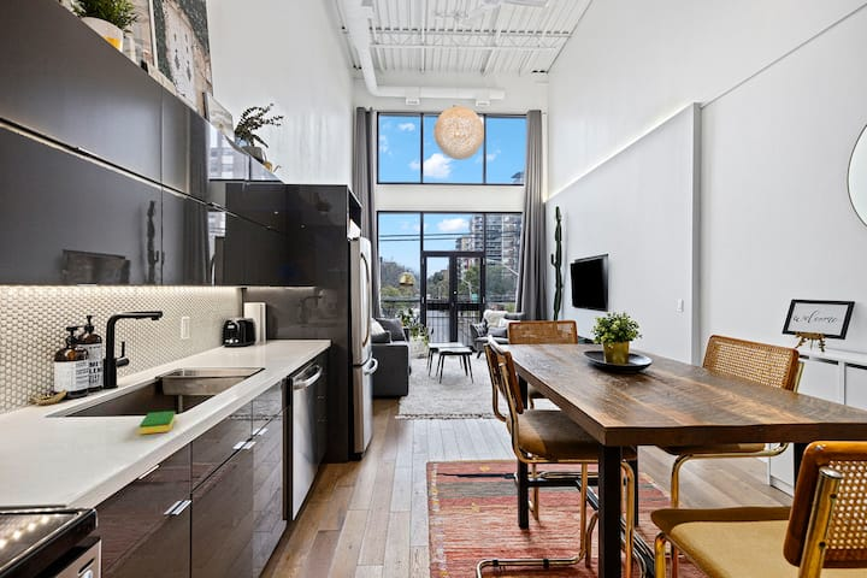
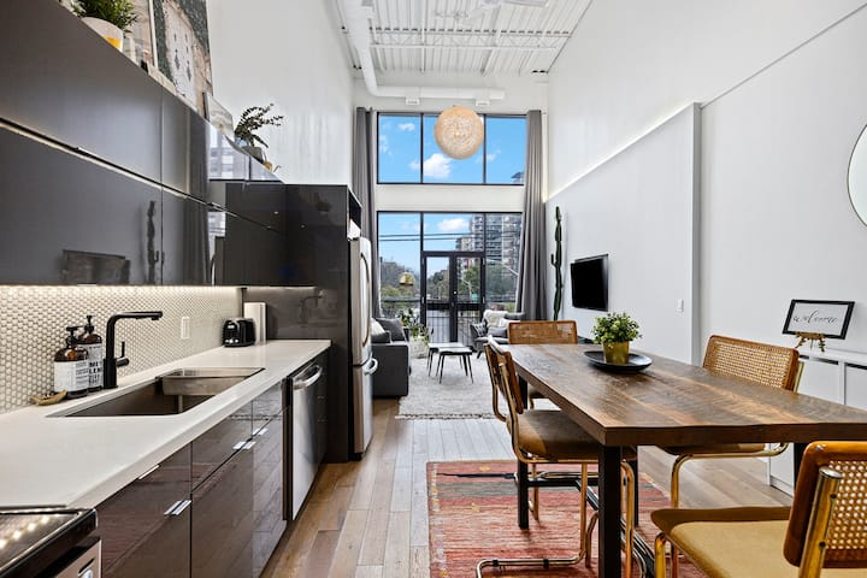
- dish sponge [138,409,177,435]
